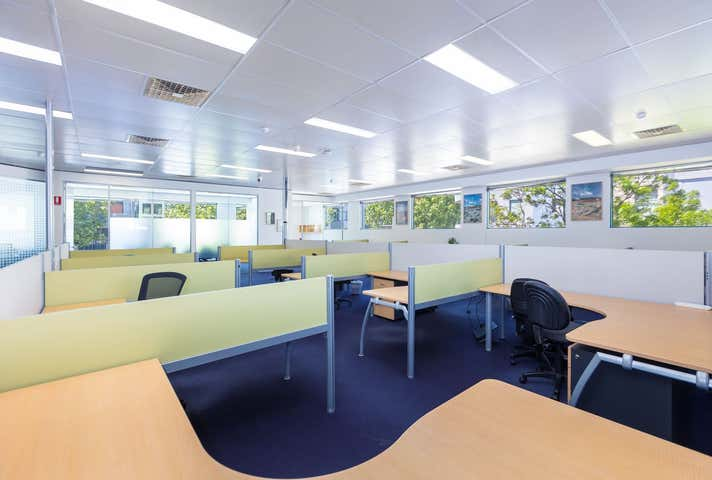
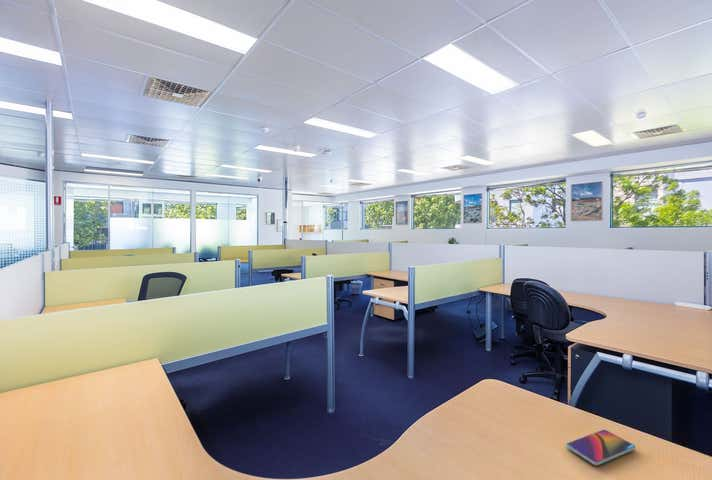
+ smartphone [565,429,636,466]
